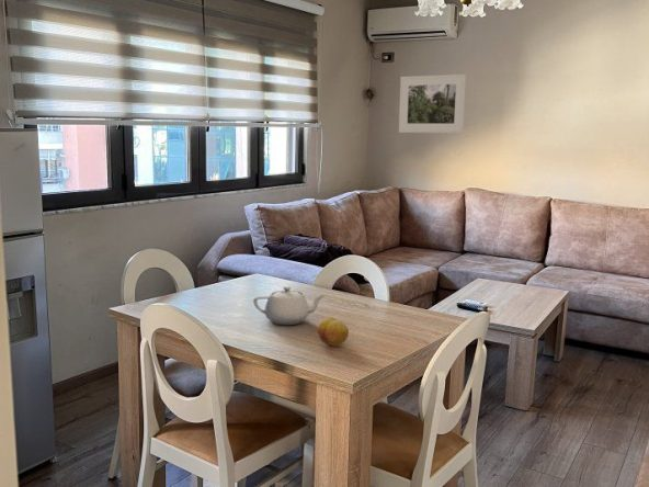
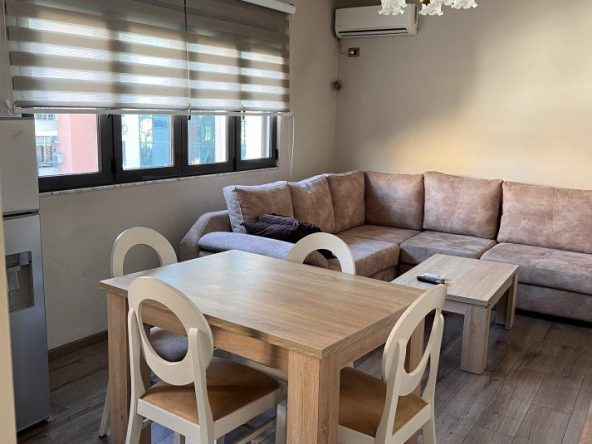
- teapot [252,285,326,326]
- fruit [317,316,350,348]
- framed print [398,73,467,134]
